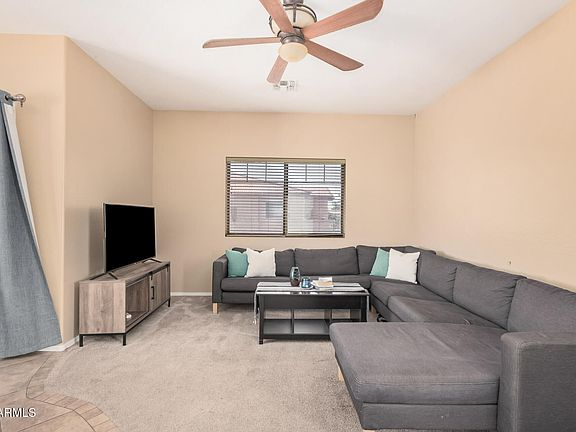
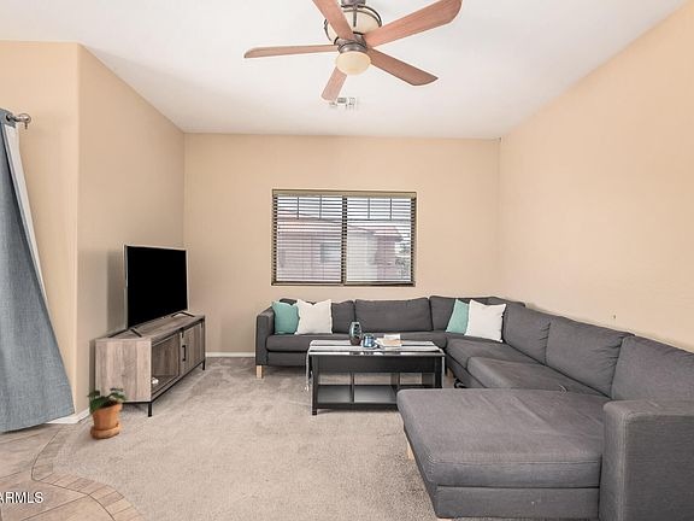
+ potted plant [86,387,128,440]
